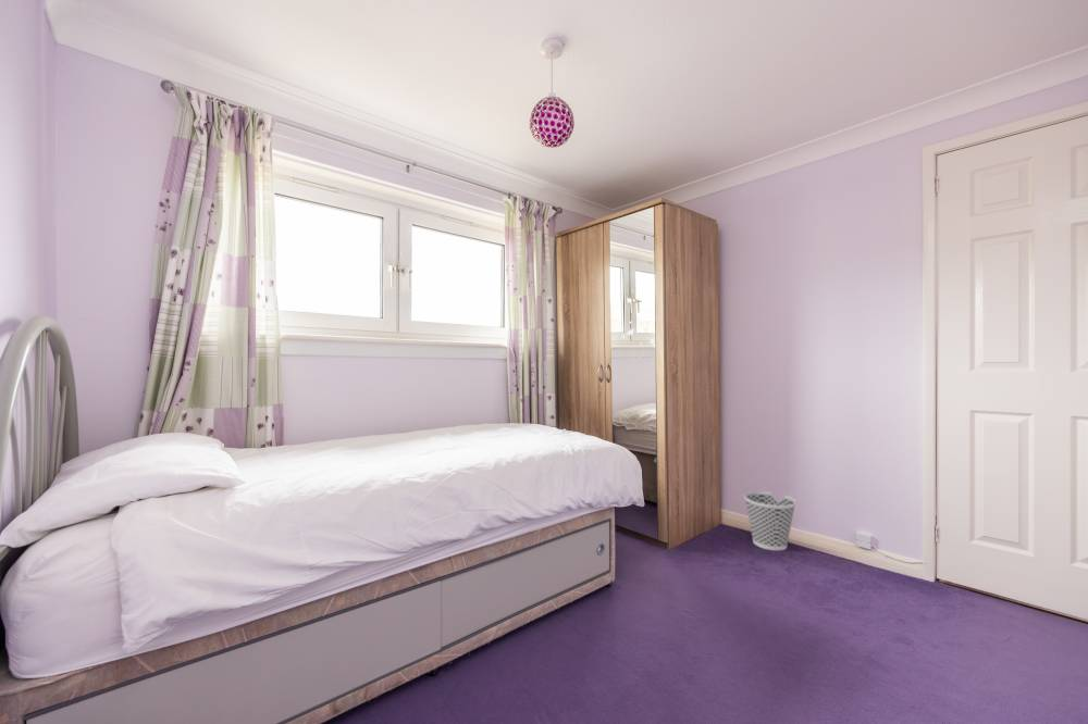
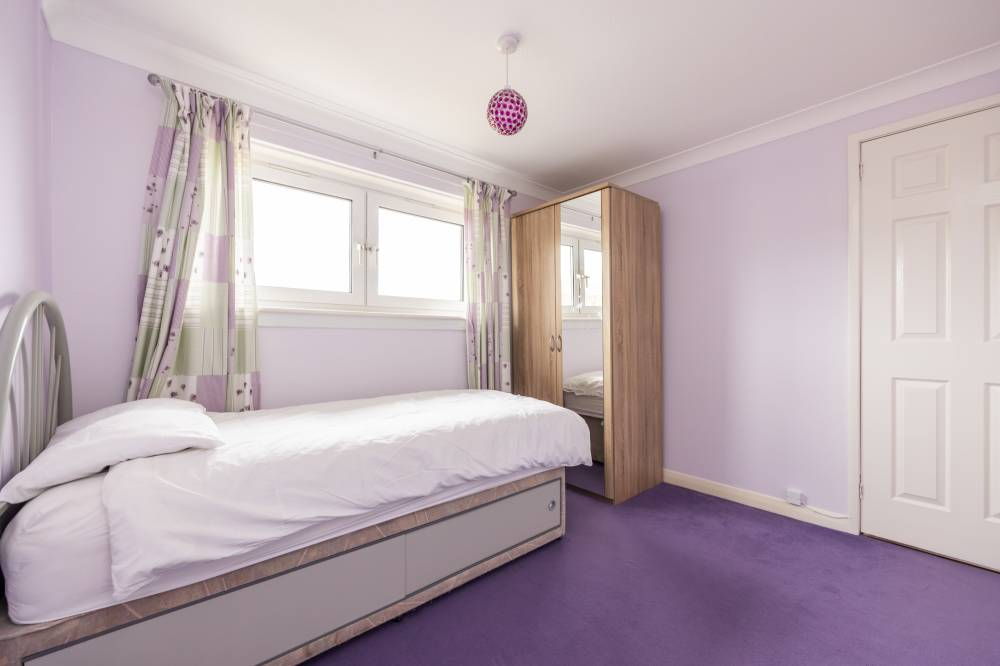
- wastebasket [743,490,798,551]
